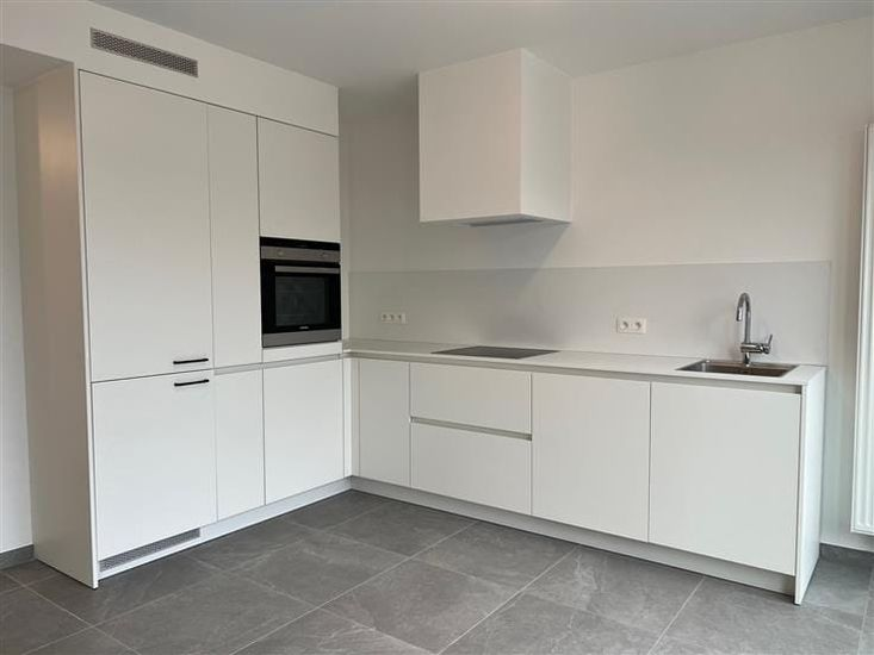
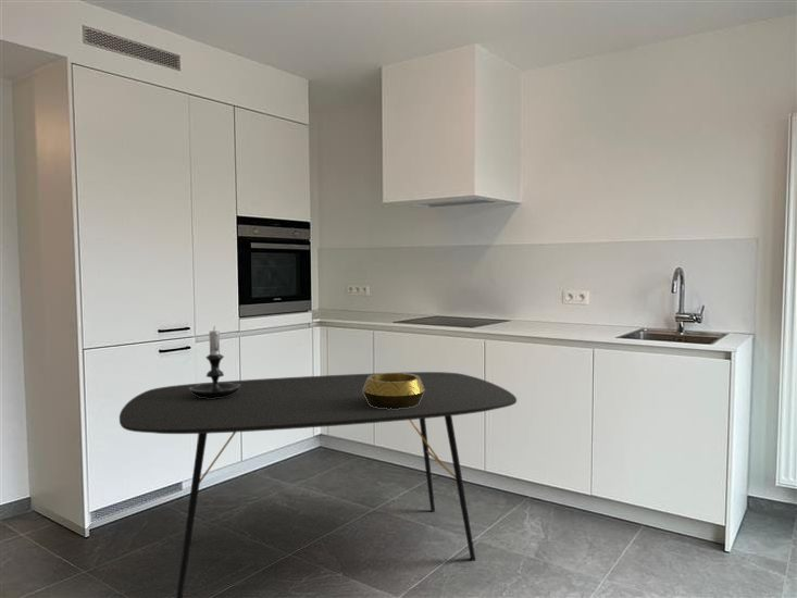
+ decorative bowl [363,372,425,409]
+ candle holder [189,325,240,399]
+ dining table [119,371,518,598]
